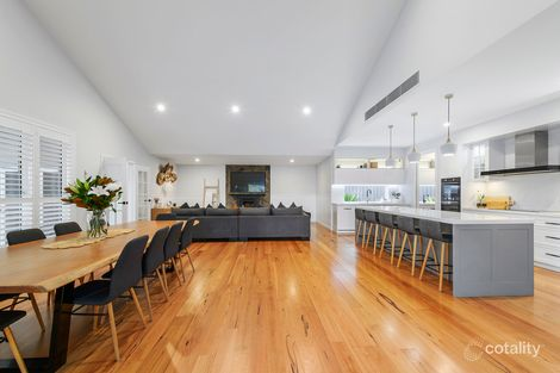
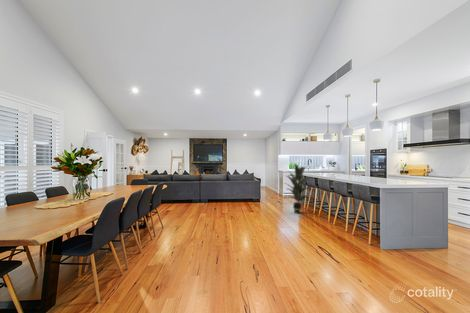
+ indoor plant [283,163,315,215]
